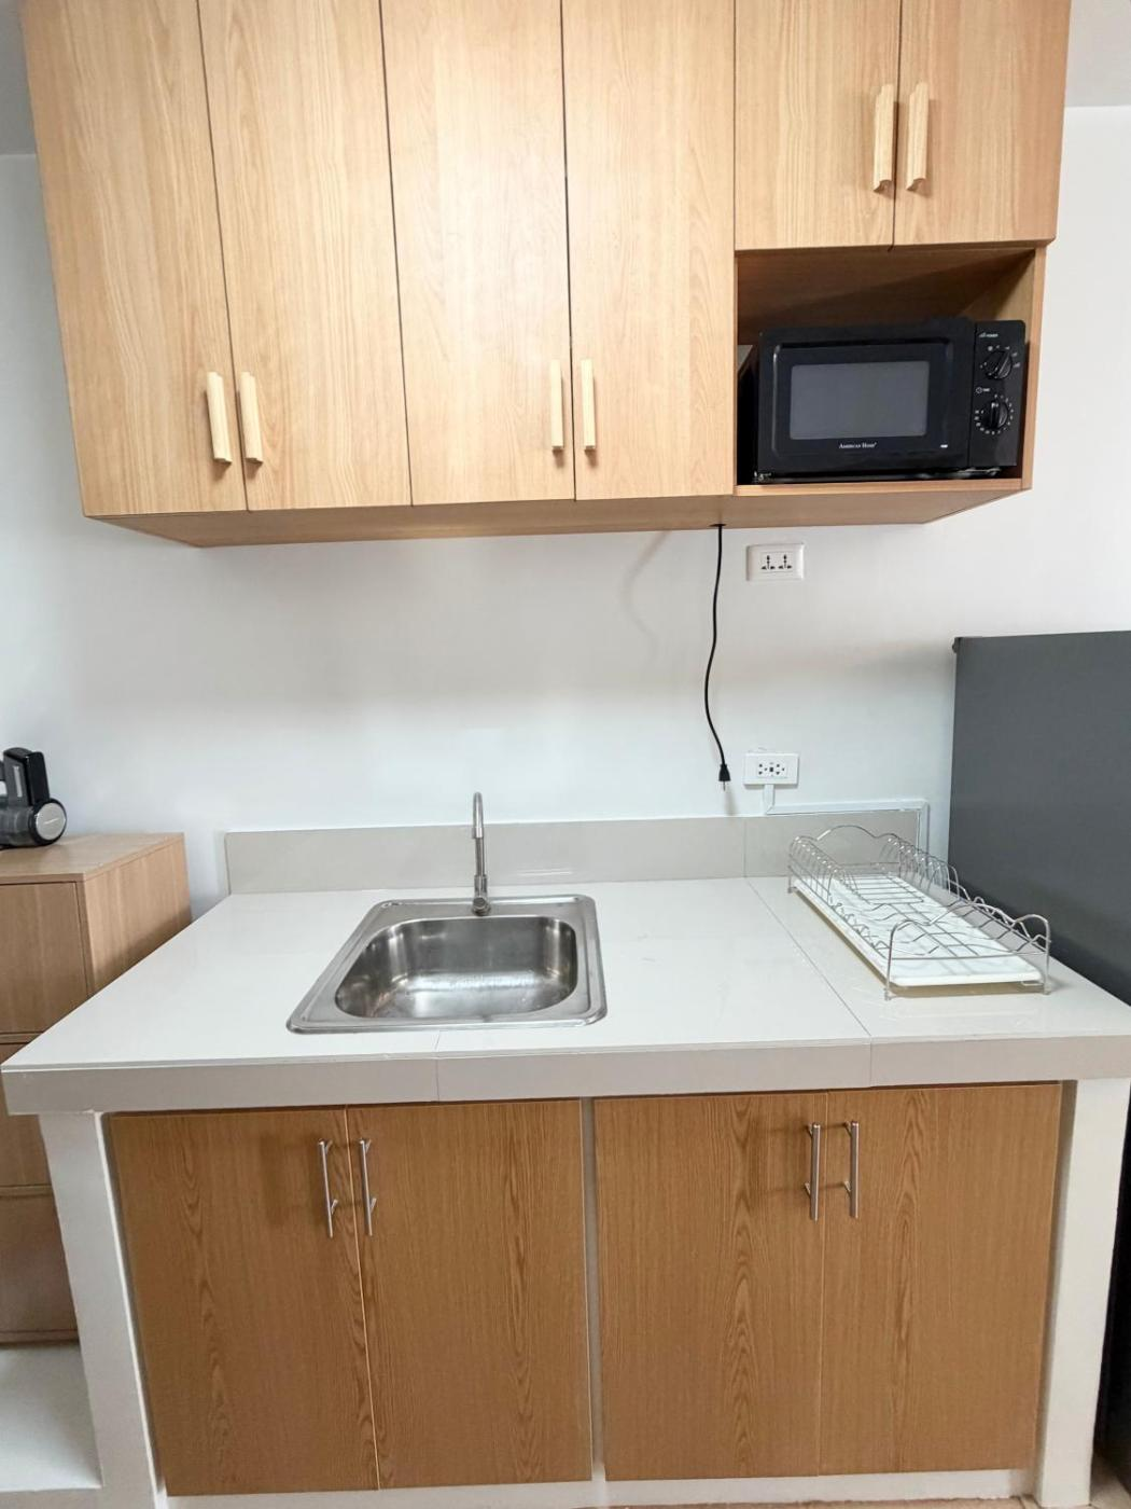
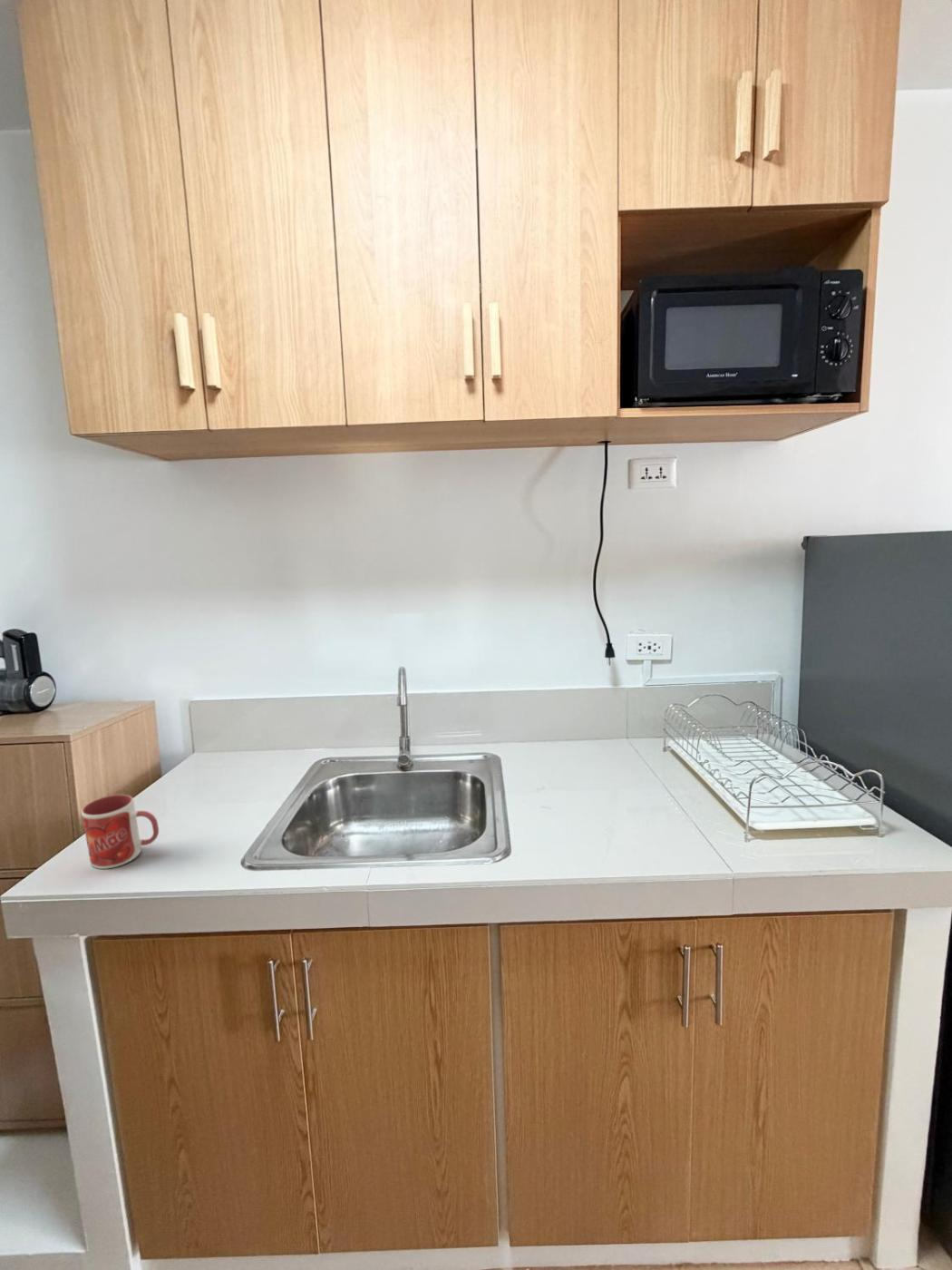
+ mug [81,794,160,870]
